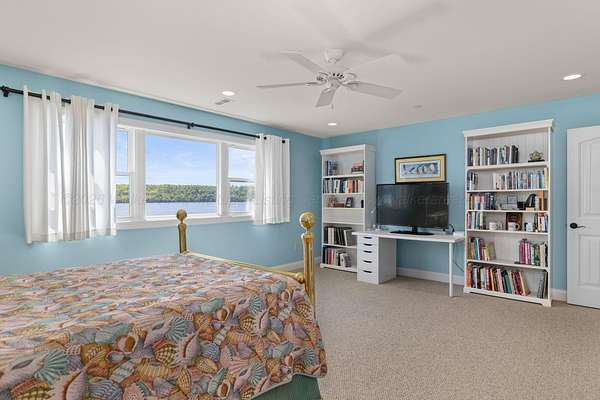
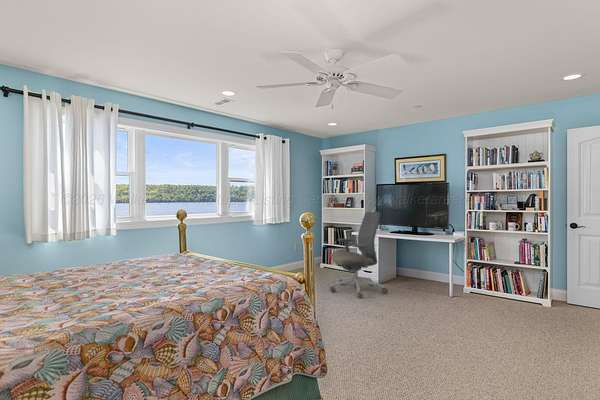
+ office chair [329,211,389,299]
